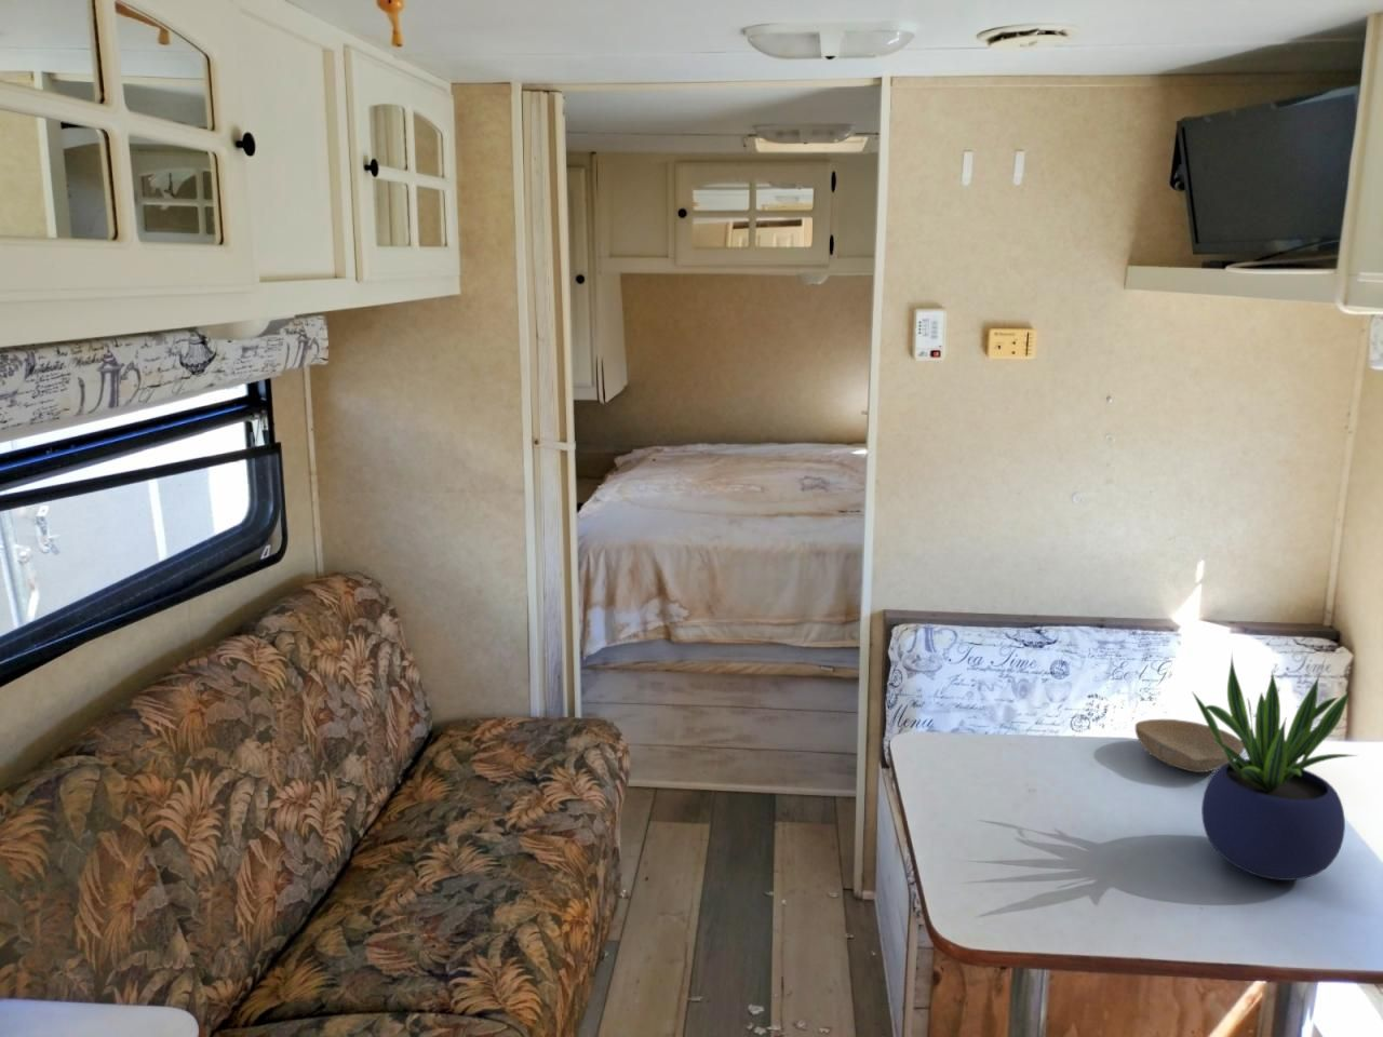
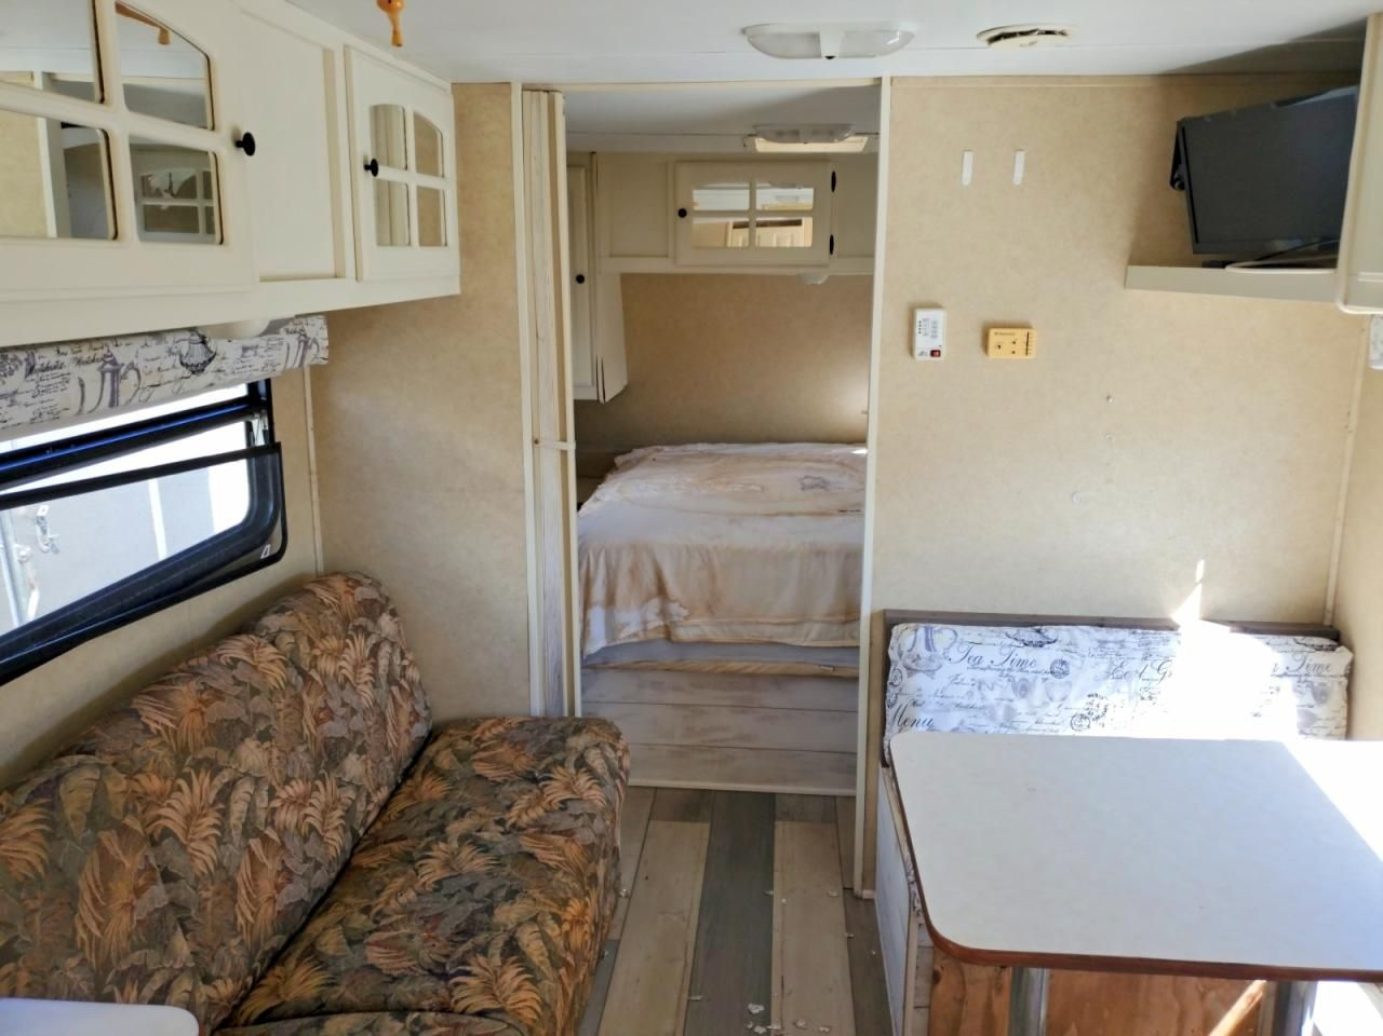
- bowl [1135,718,1245,773]
- potted plant [1190,652,1359,881]
